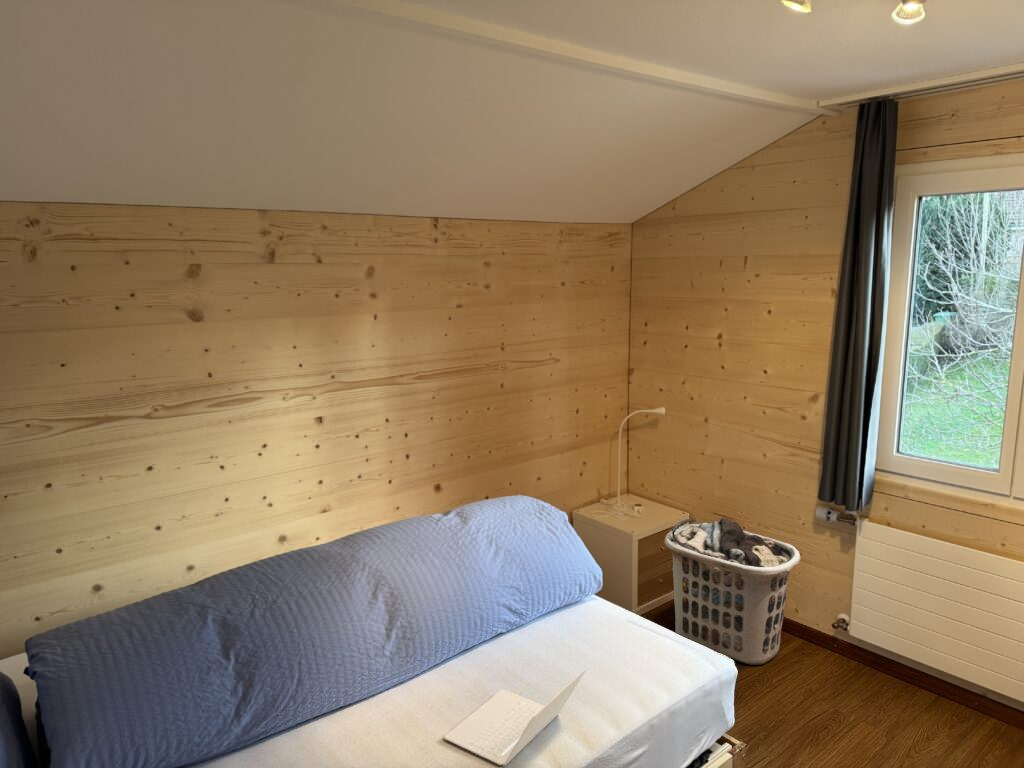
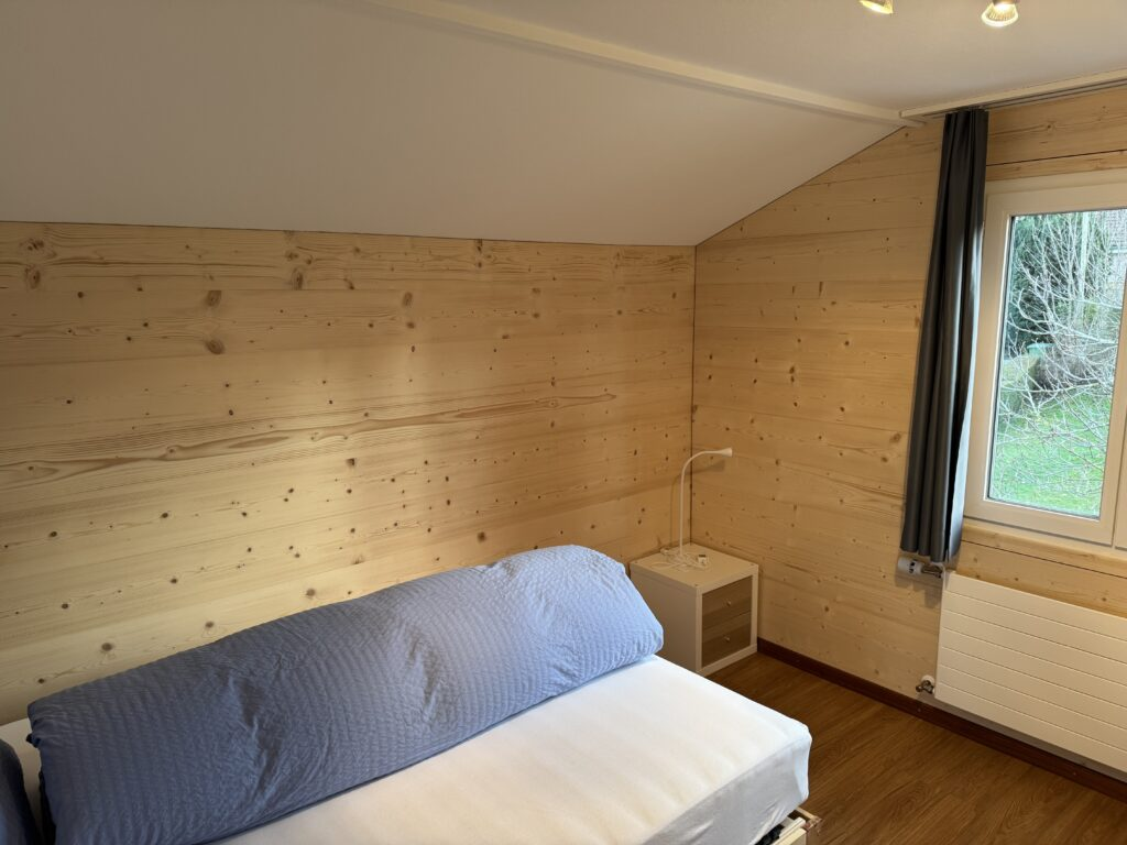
- laptop [443,667,588,767]
- clothes hamper [663,517,802,666]
